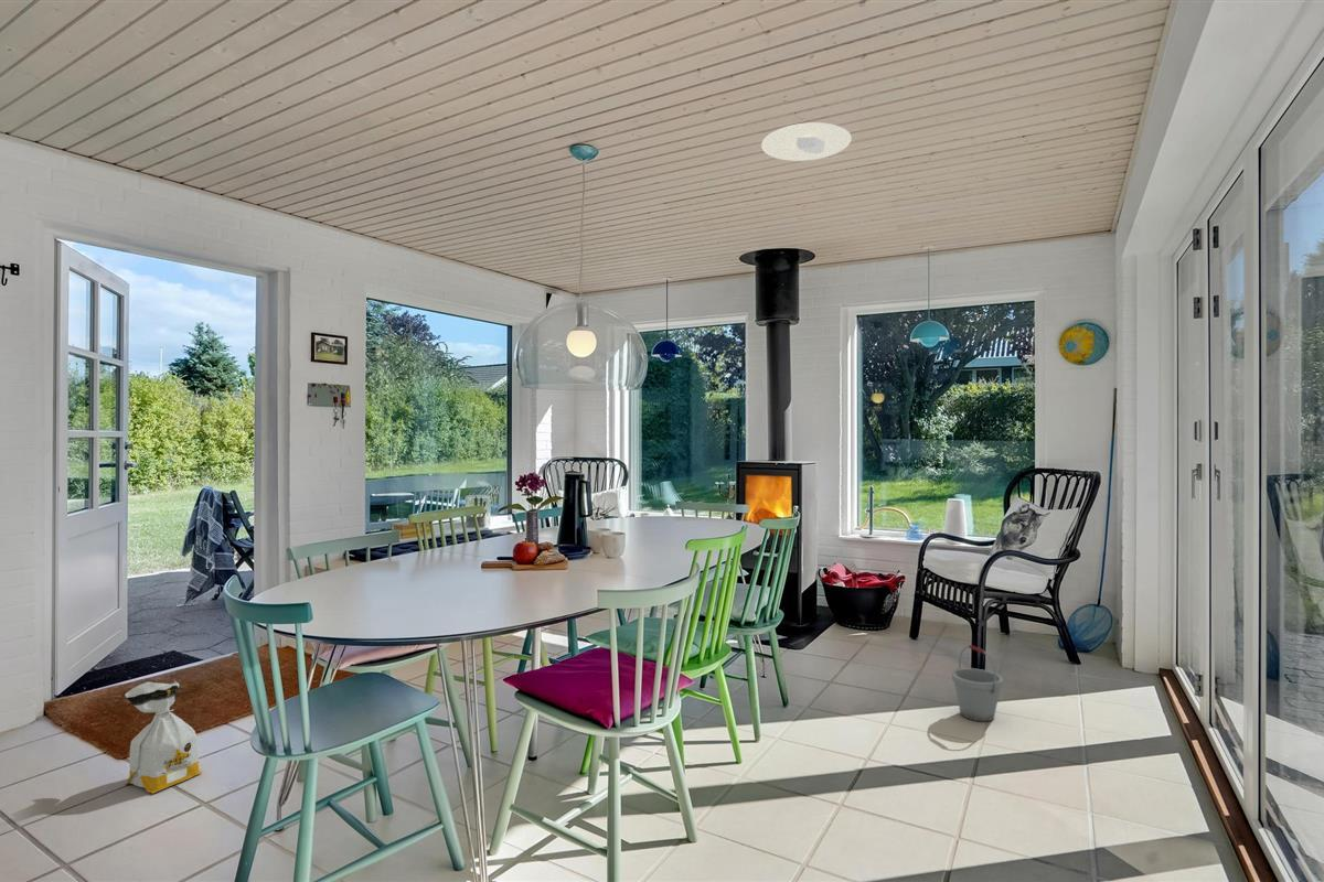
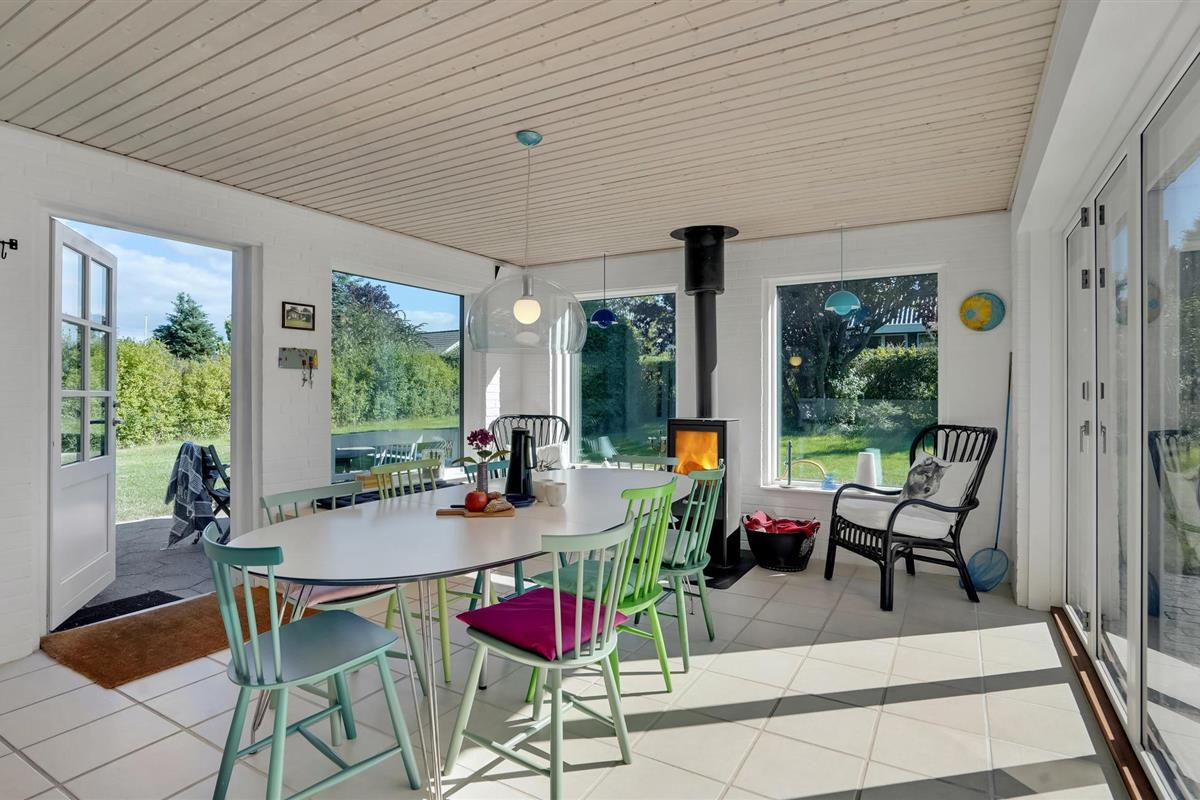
- recessed light [760,121,853,162]
- bag [124,679,203,795]
- bucket [951,644,1004,722]
